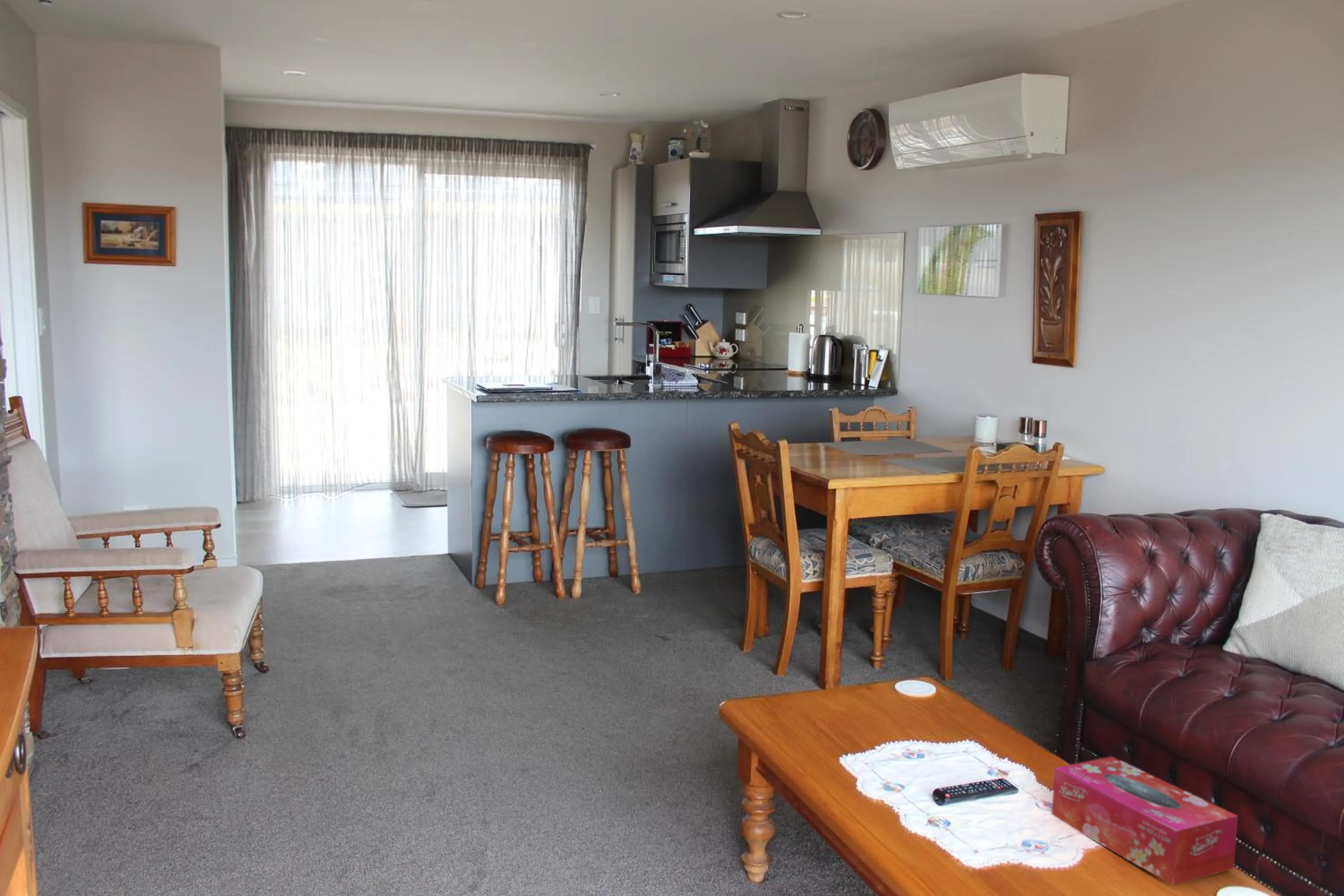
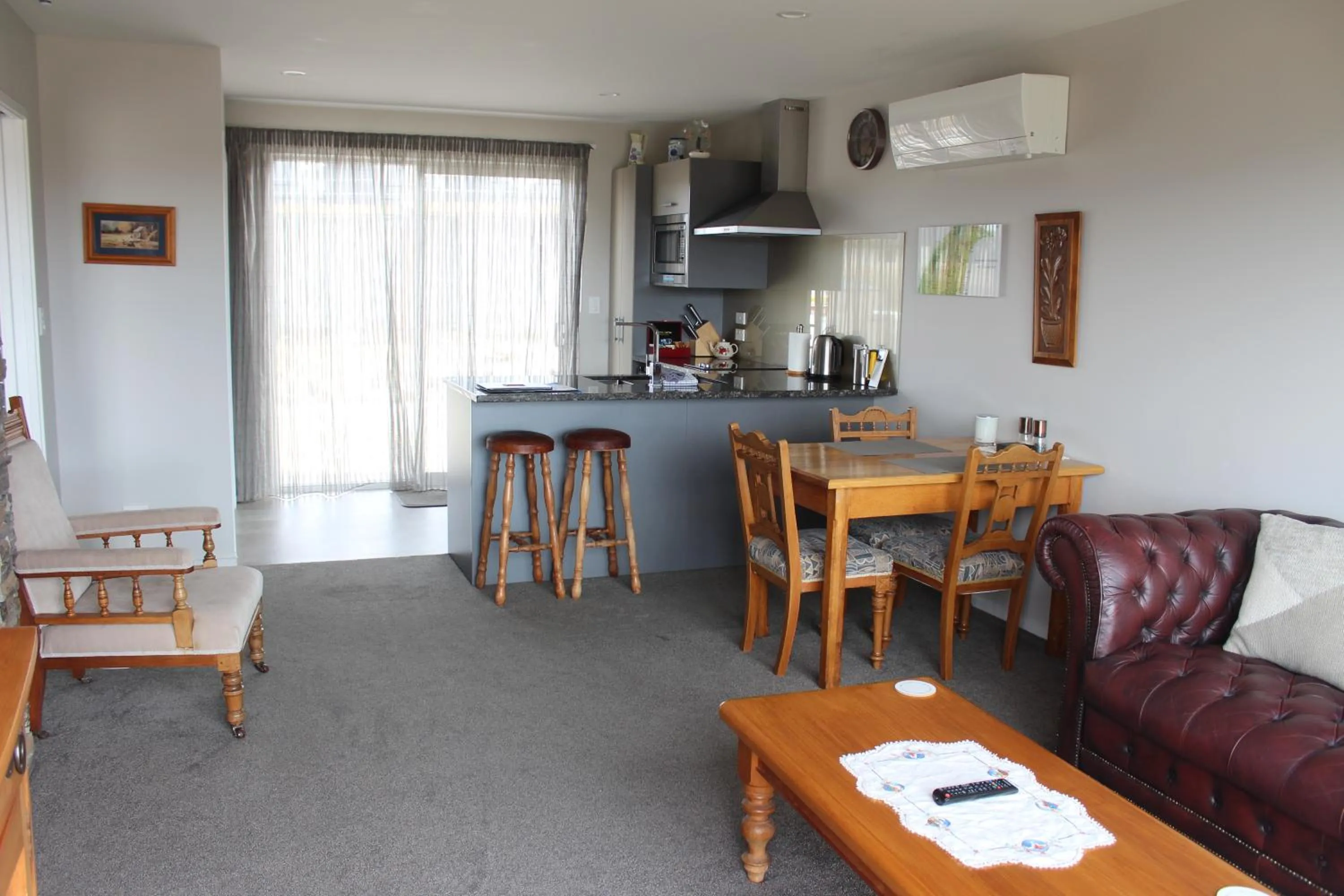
- tissue box [1051,756,1238,886]
